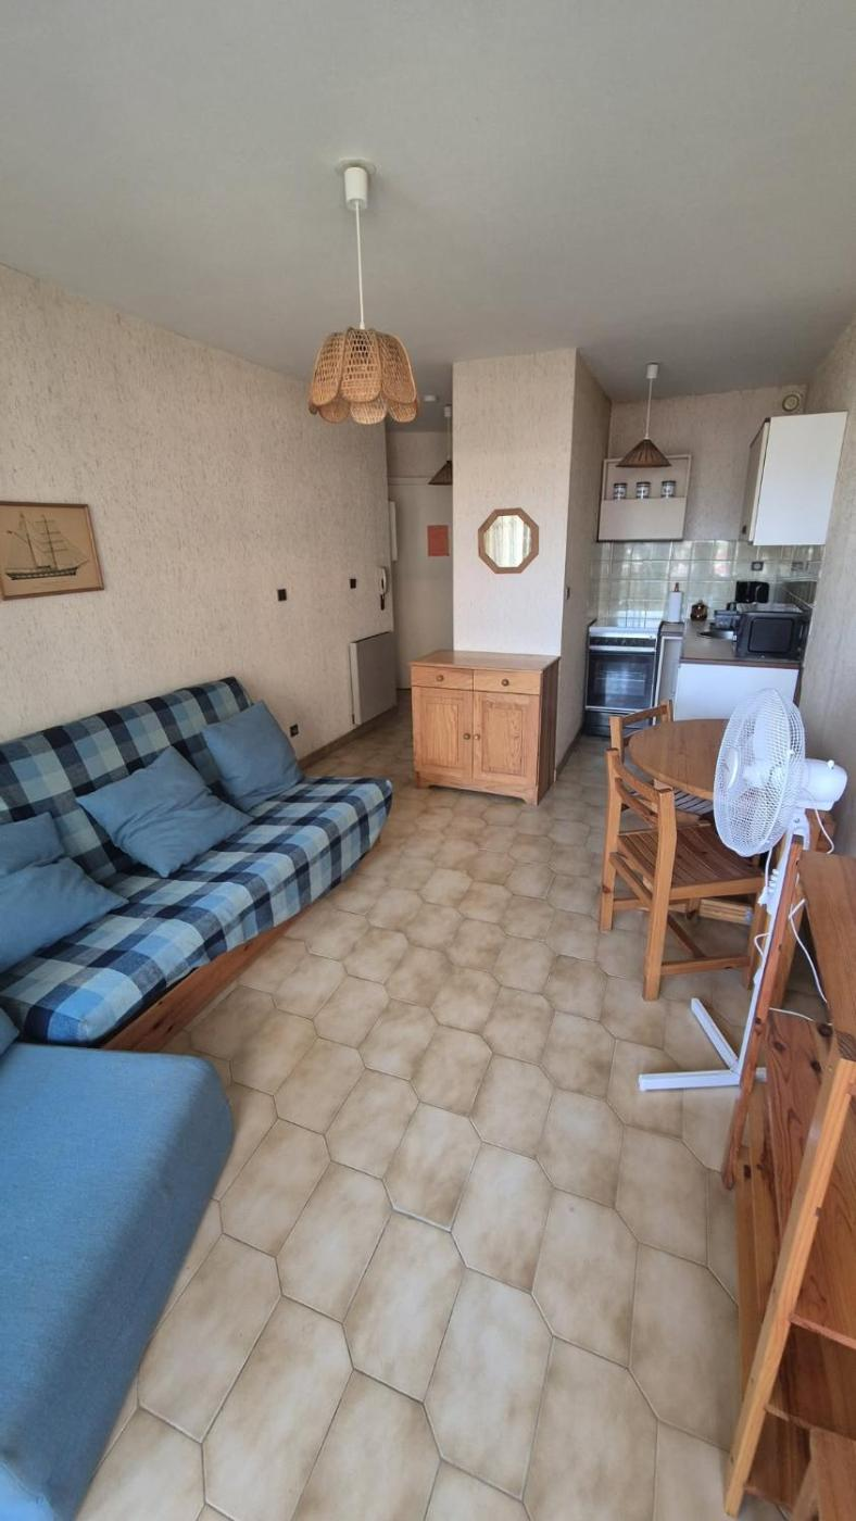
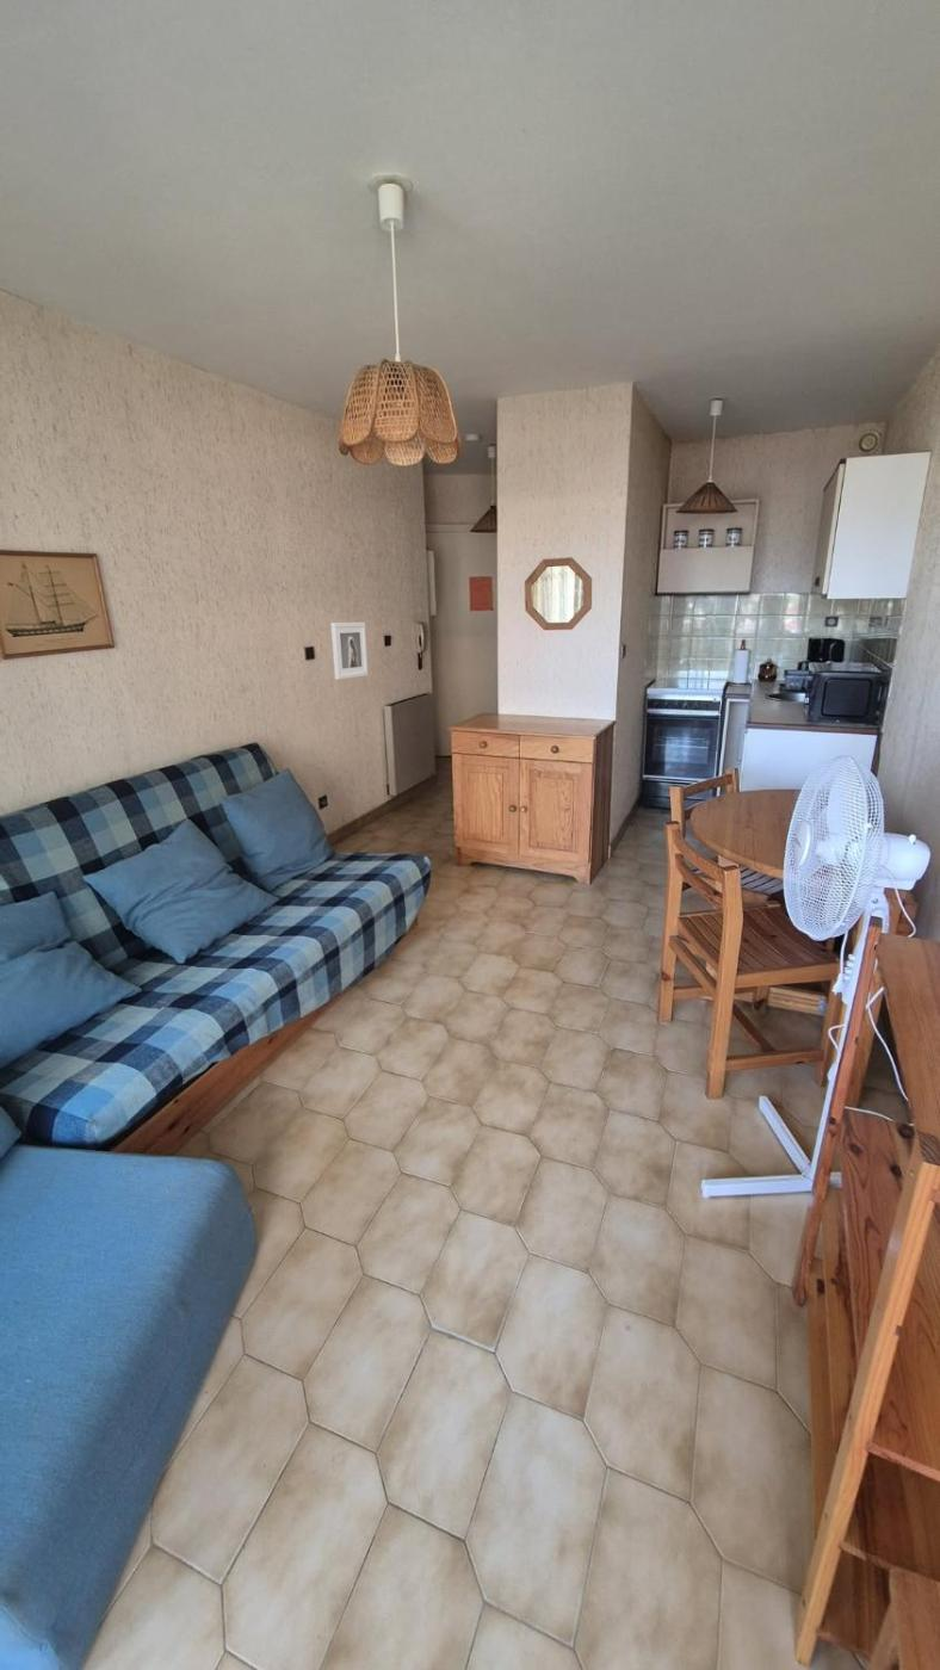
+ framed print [329,621,370,681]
